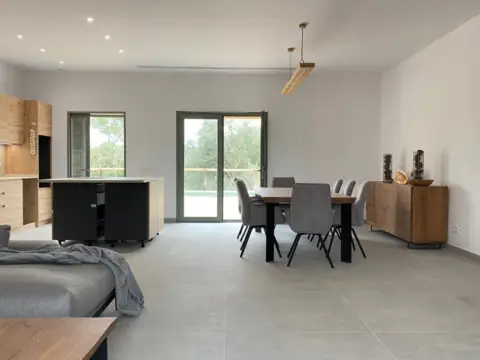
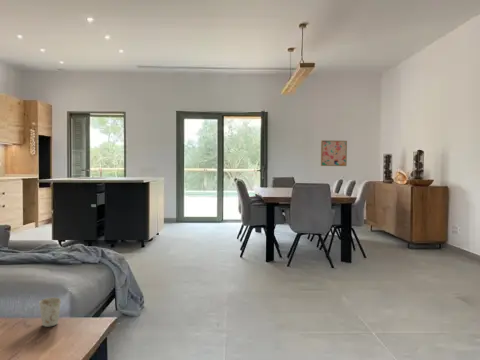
+ mug [38,297,62,328]
+ wall art [320,139,348,167]
